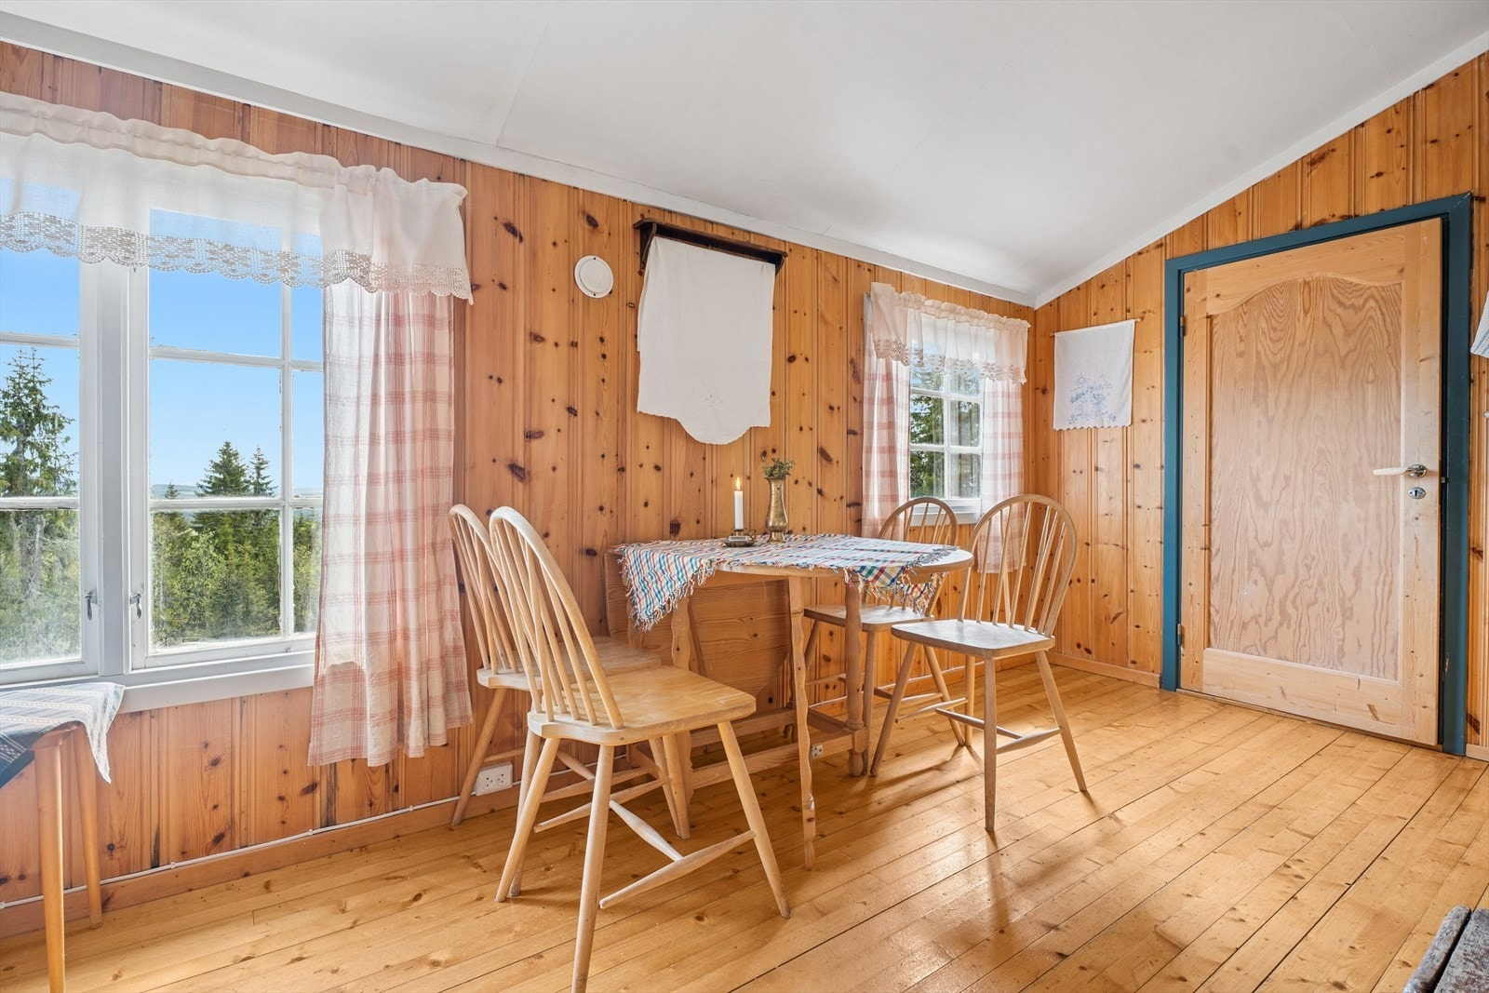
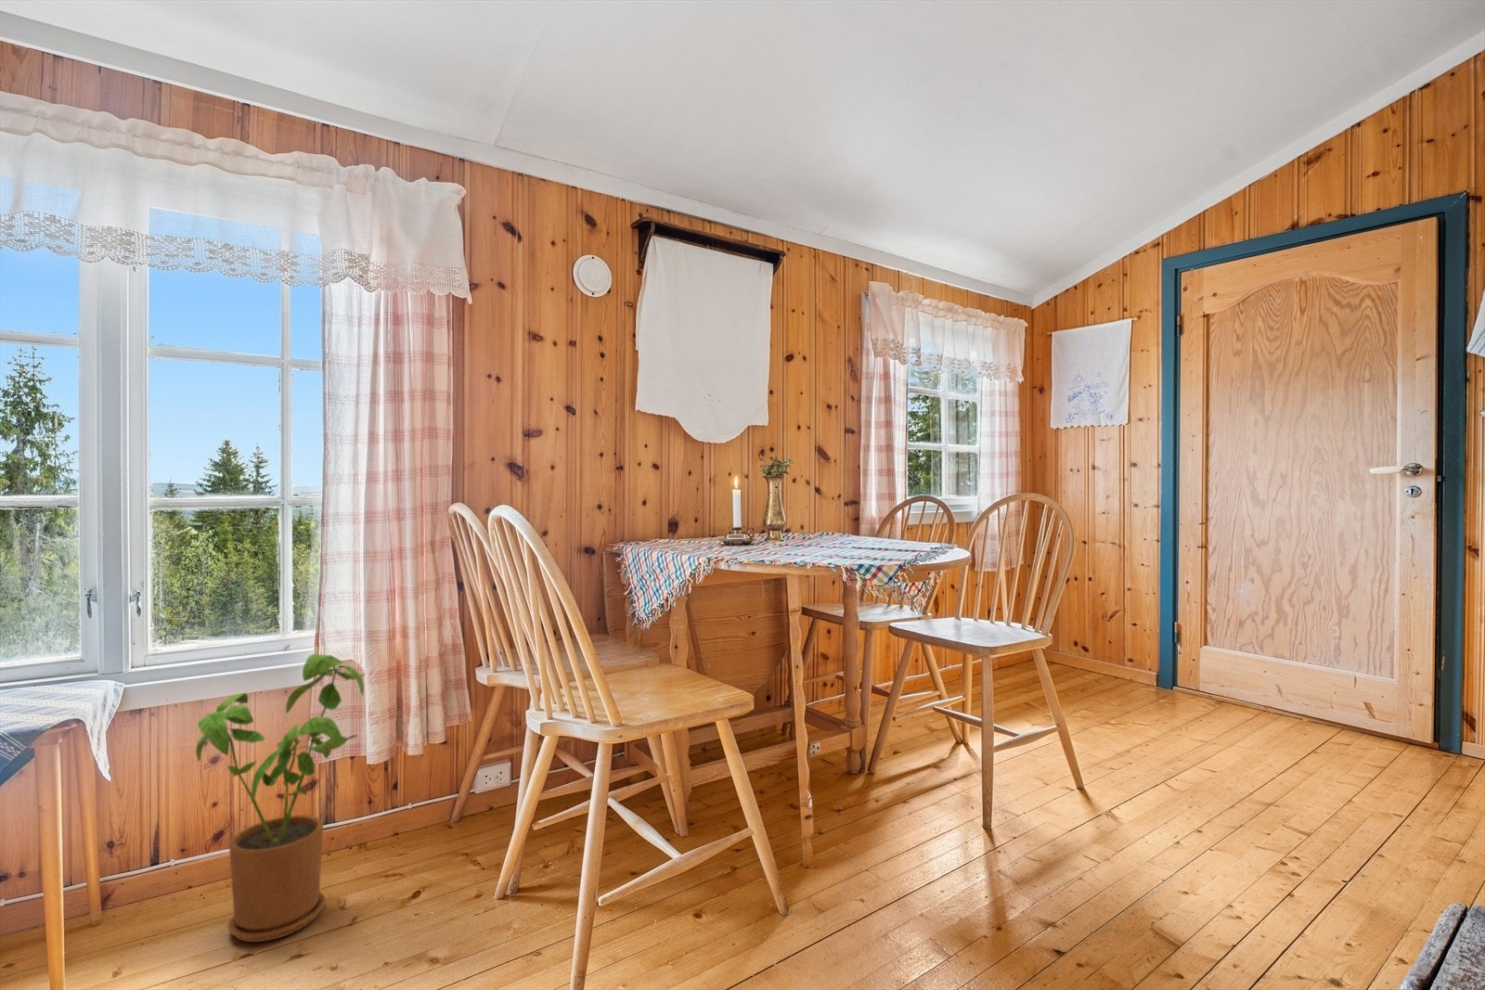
+ house plant [194,653,367,942]
